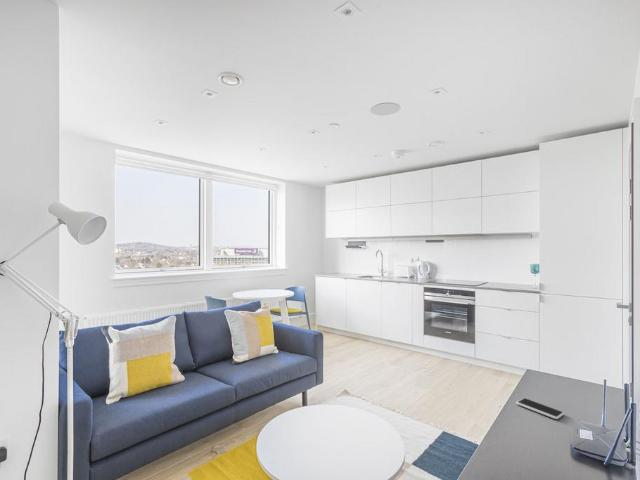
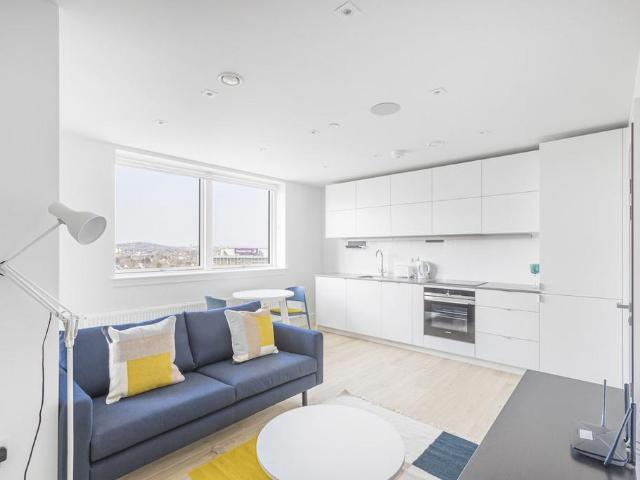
- smartphone [515,397,565,420]
